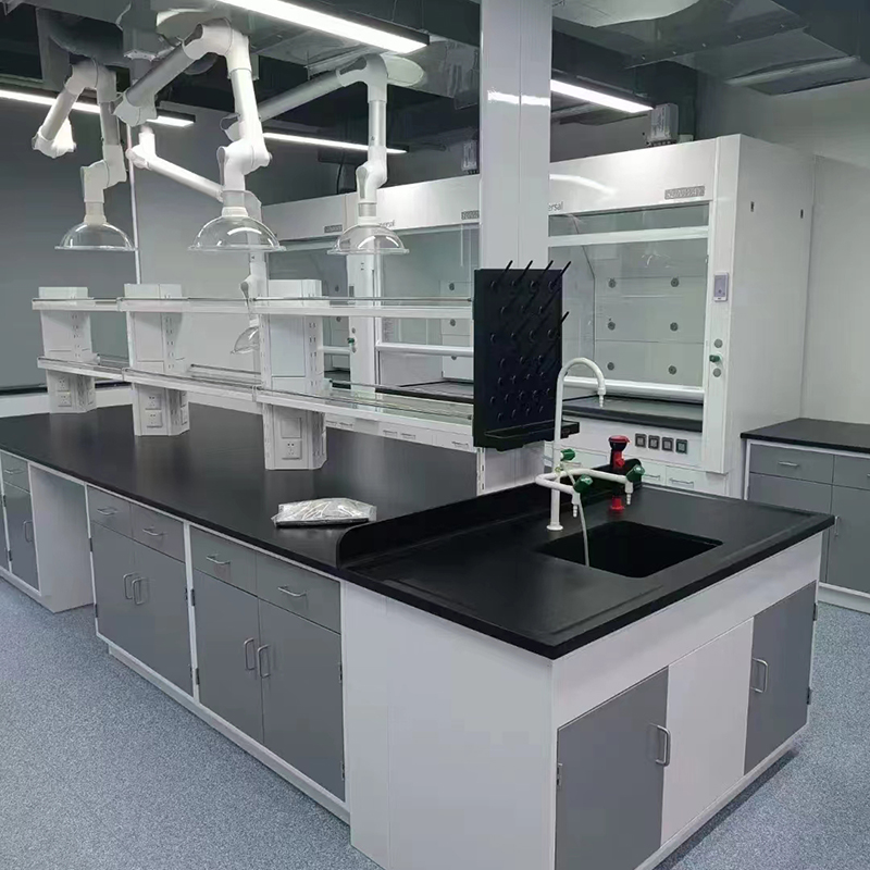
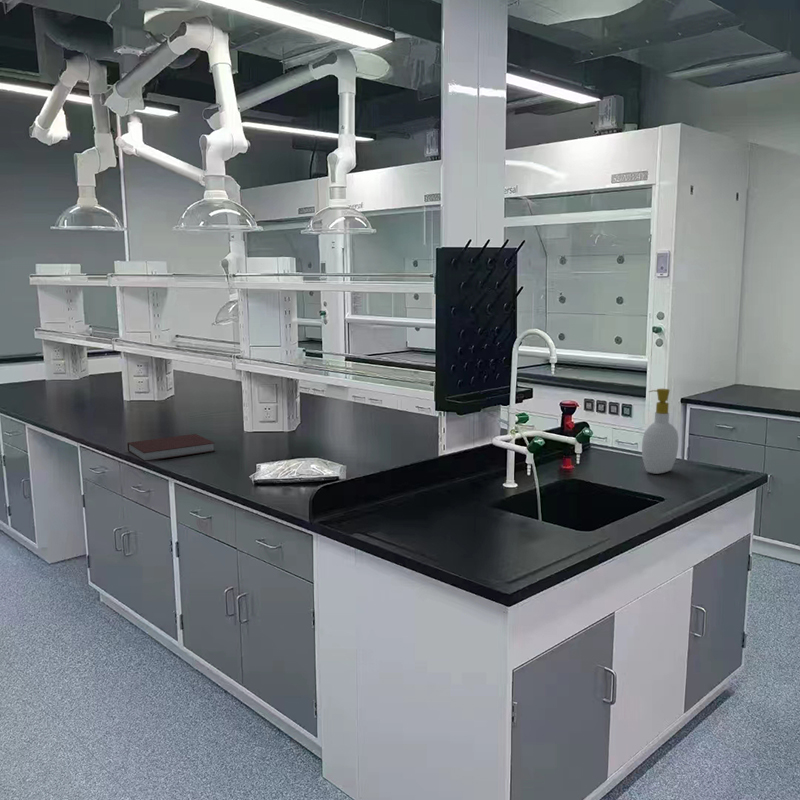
+ notebook [127,433,216,463]
+ soap bottle [641,388,679,475]
